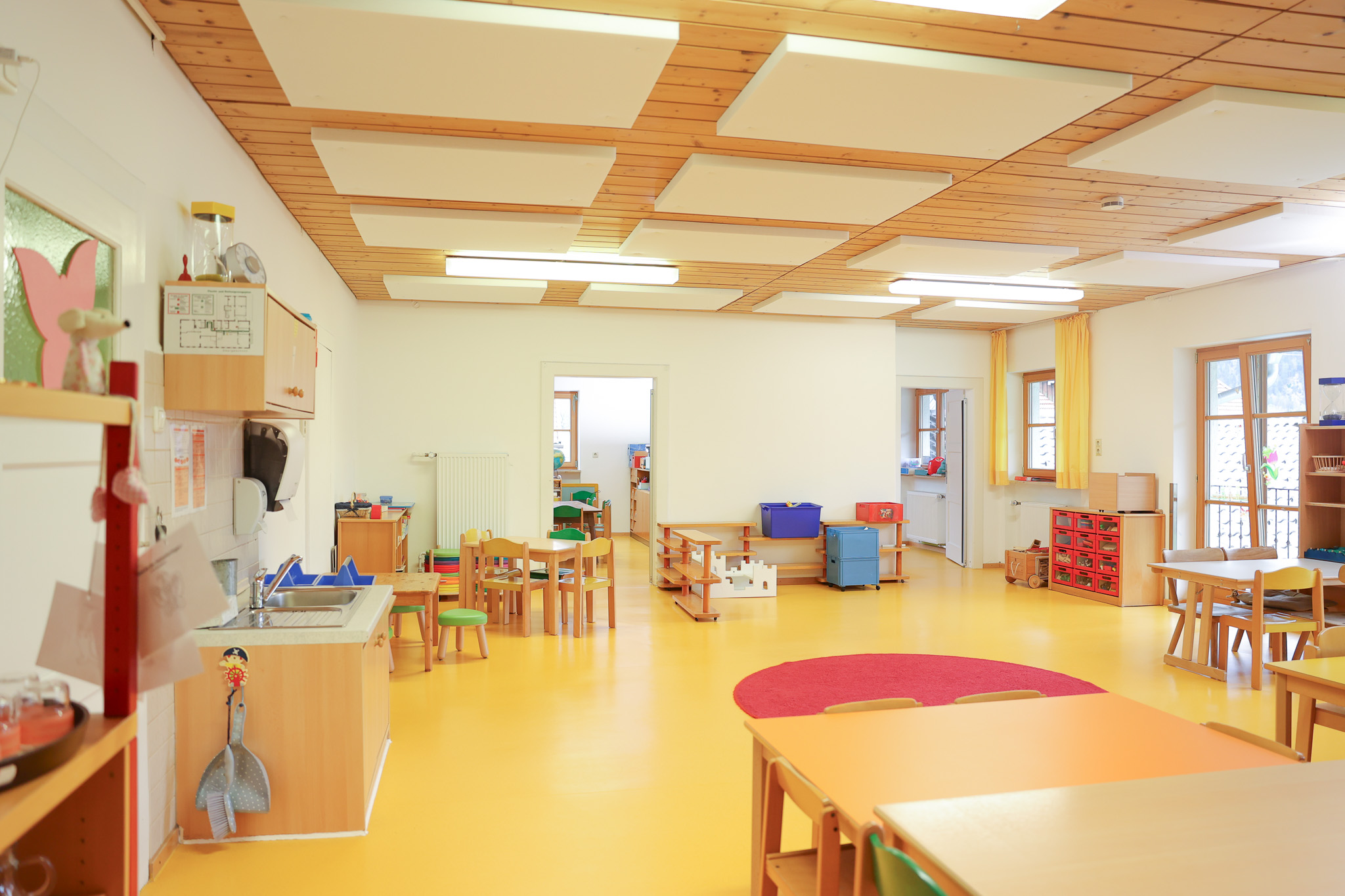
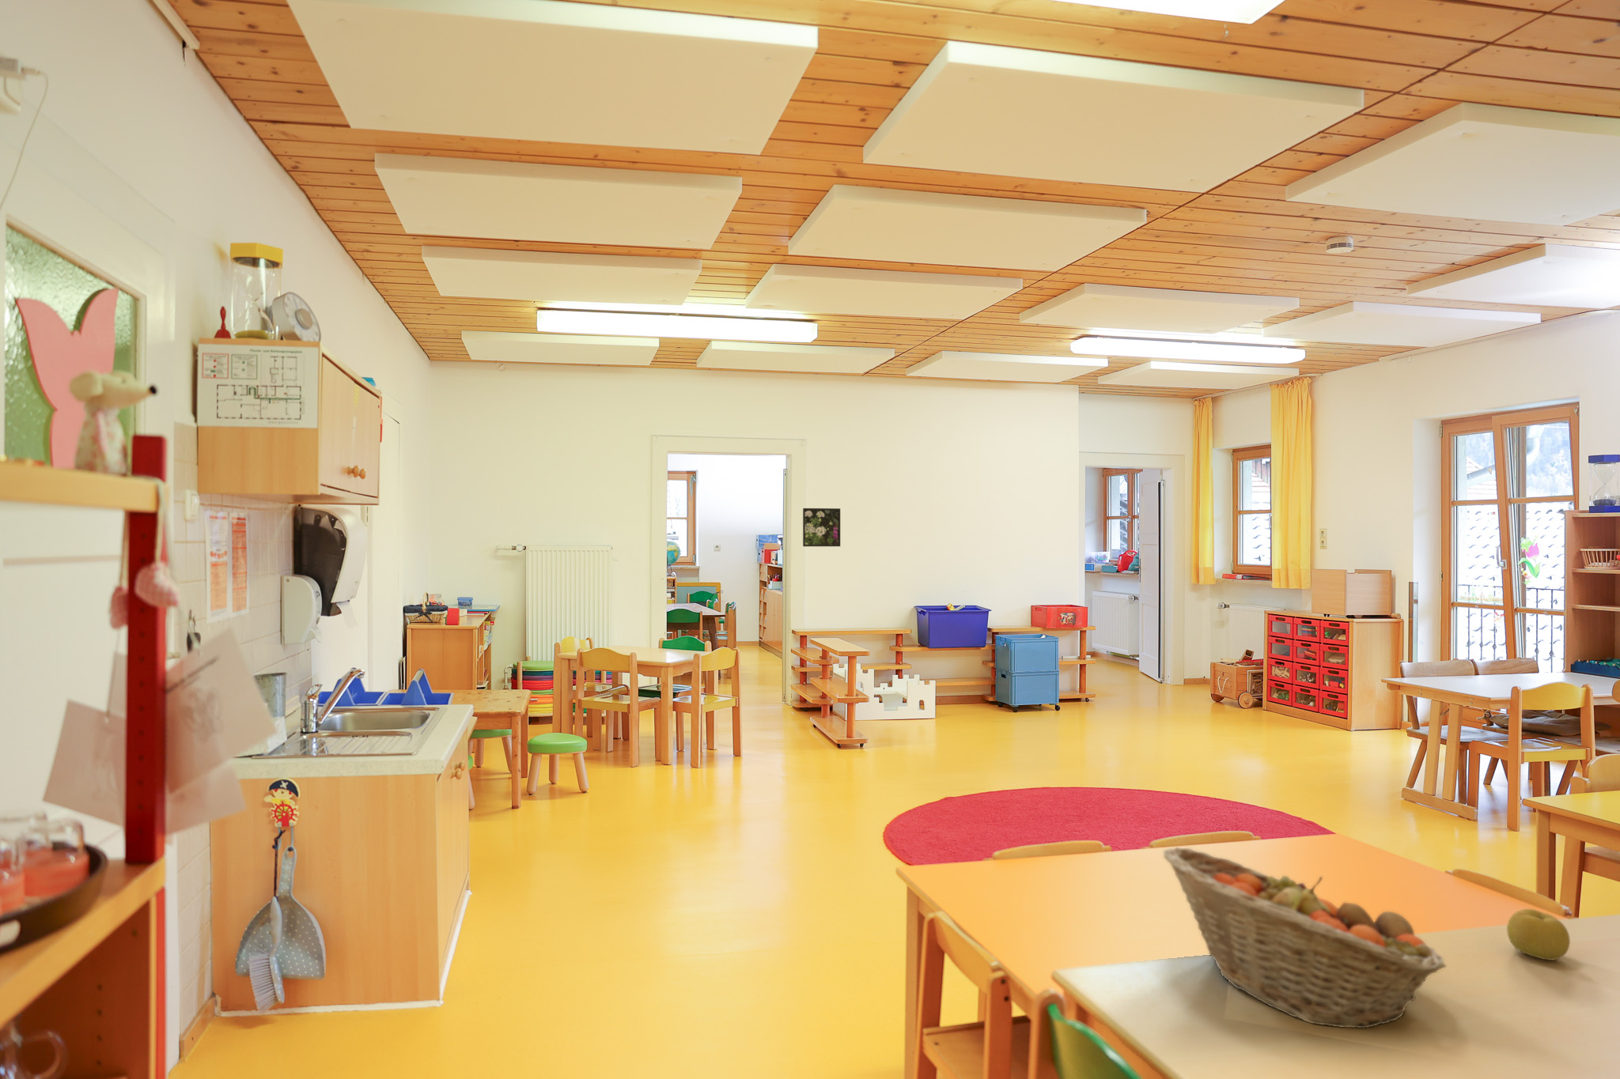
+ fruit basket [1162,847,1448,1030]
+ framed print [802,507,841,547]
+ fruit [1506,908,1571,961]
